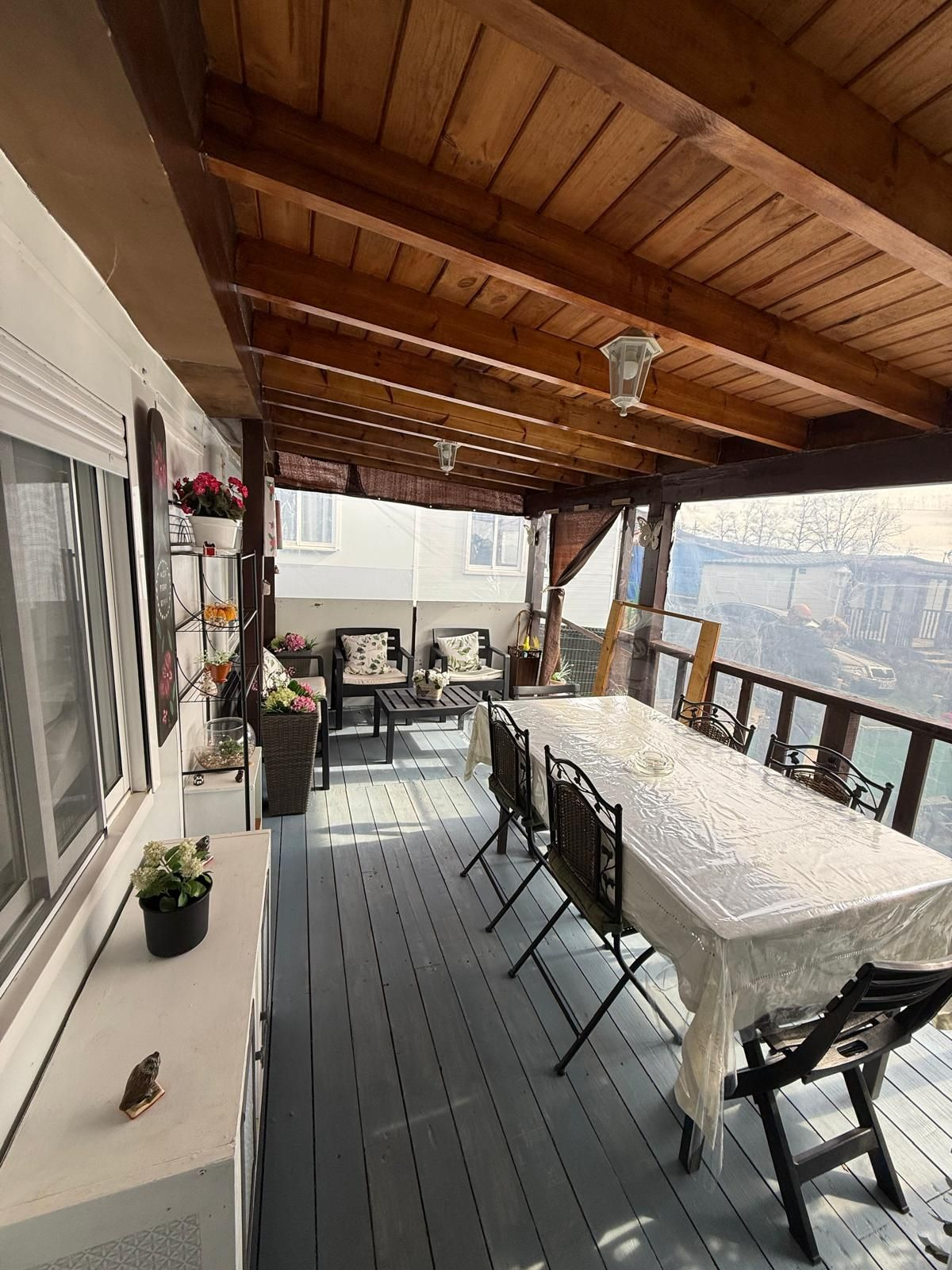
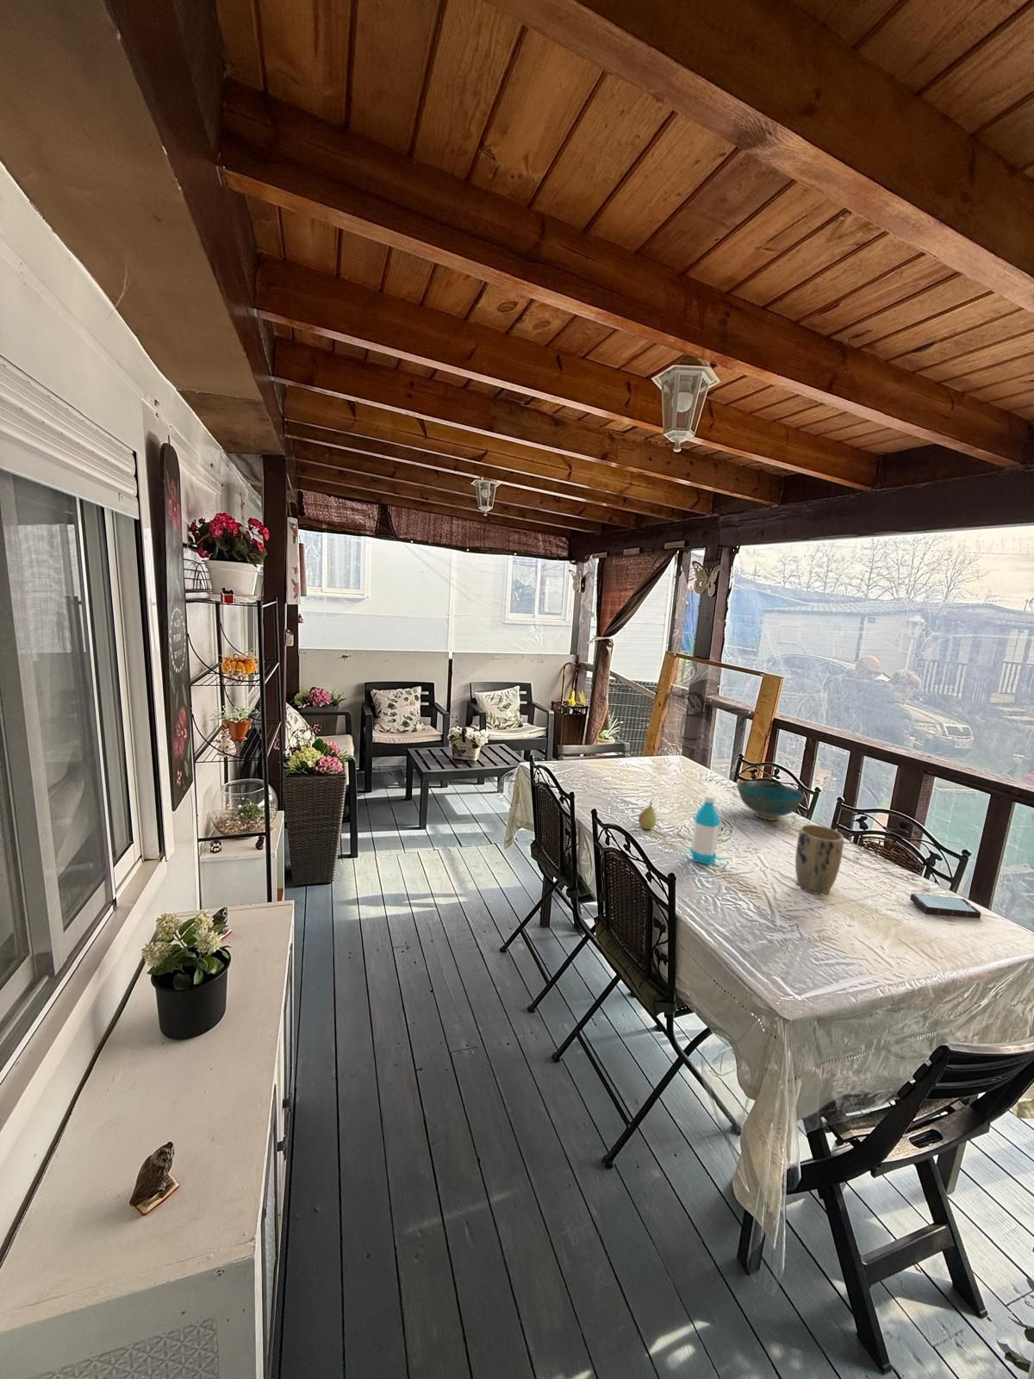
+ water bottle [690,794,721,865]
+ smartphone [909,893,982,919]
+ fruit [638,800,657,830]
+ bowl [736,780,805,821]
+ plant pot [794,824,844,896]
